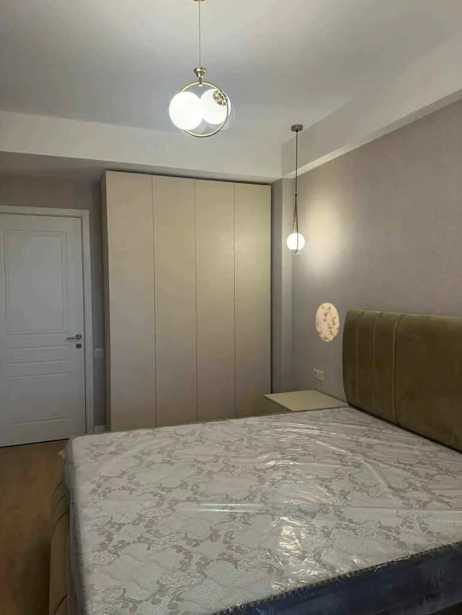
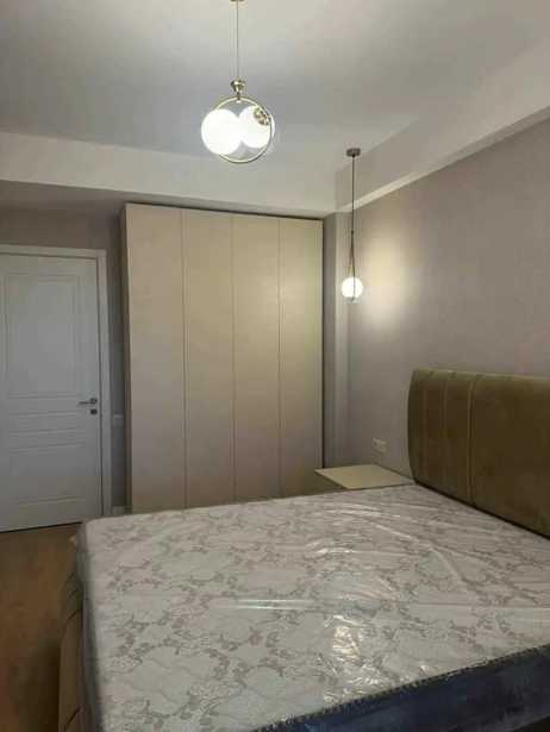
- decorative plate [315,302,340,343]
